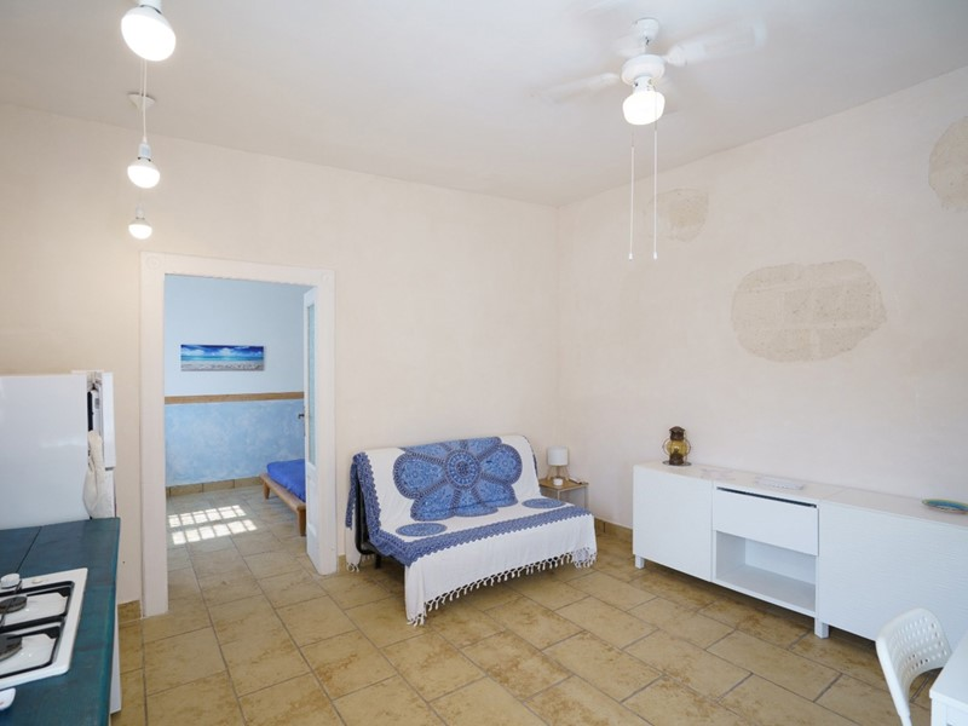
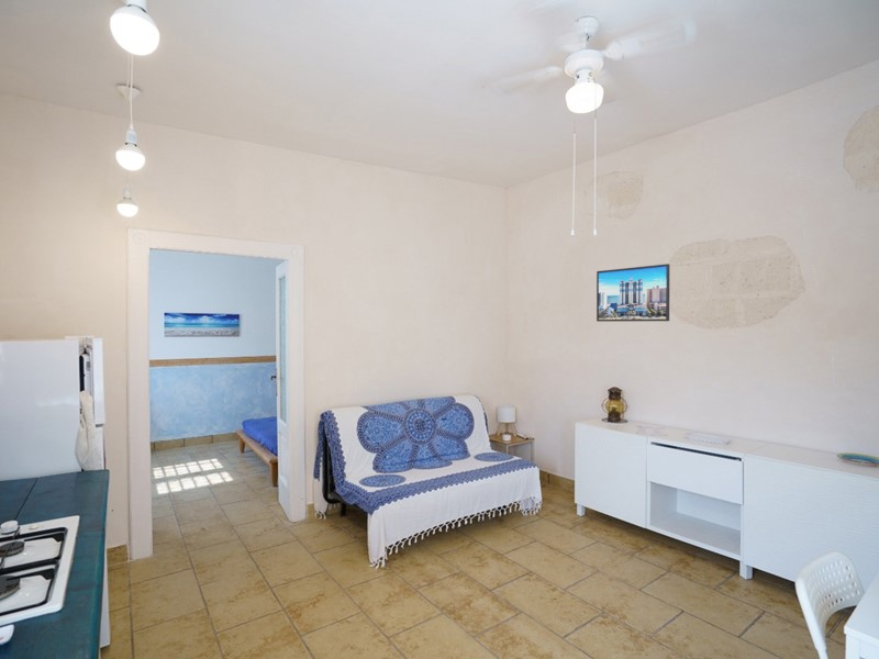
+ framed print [596,263,670,323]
